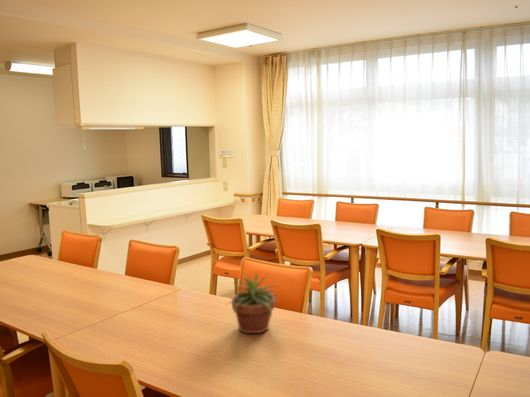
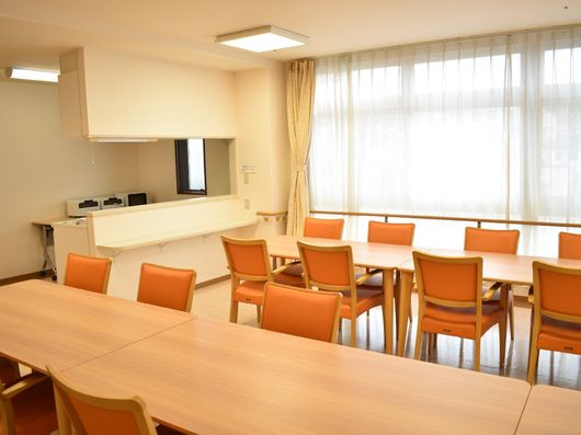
- potted plant [227,273,280,335]
